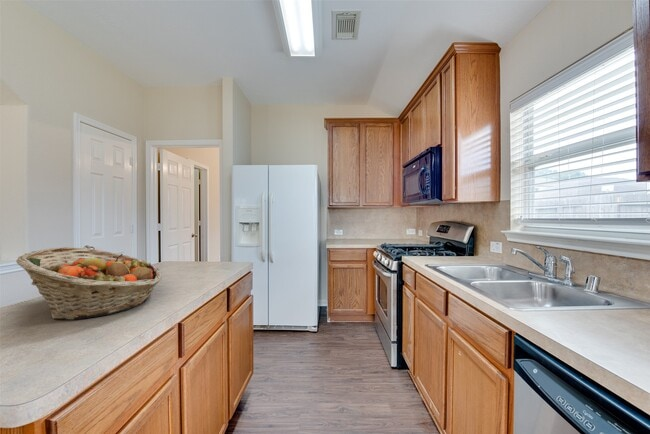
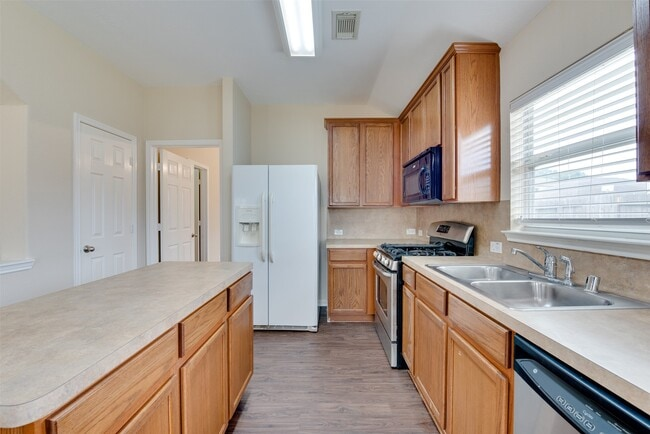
- fruit basket [15,246,163,321]
